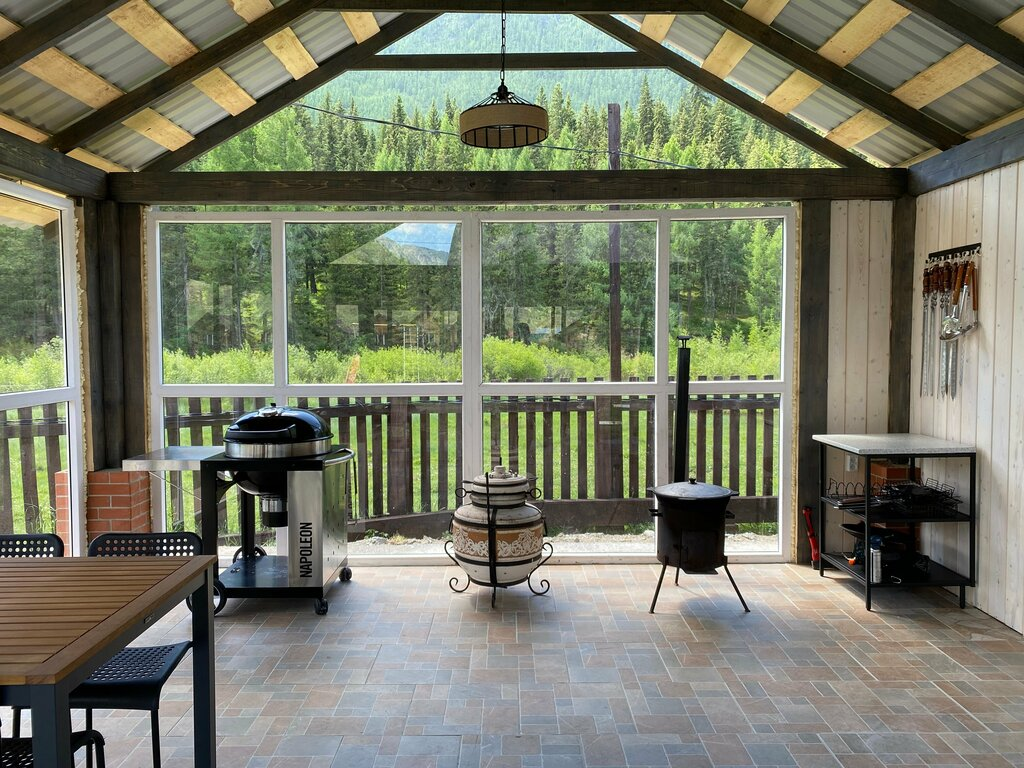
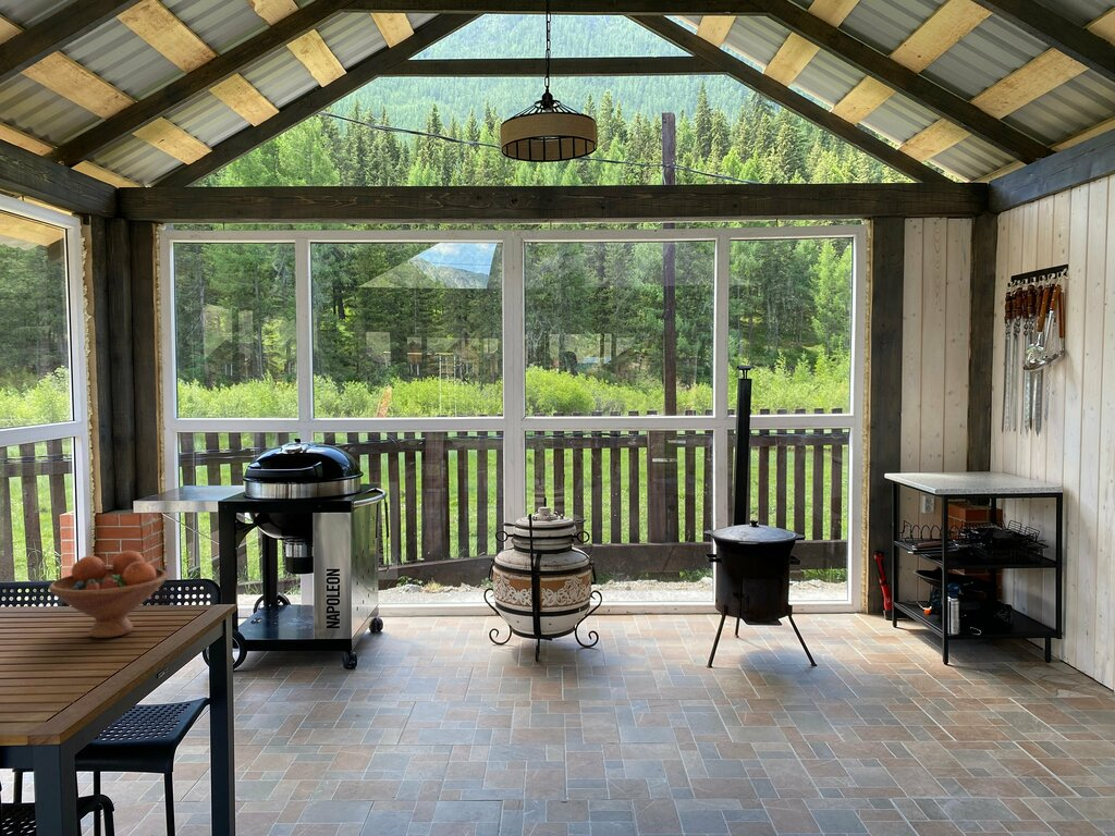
+ fruit bowl [48,550,169,639]
